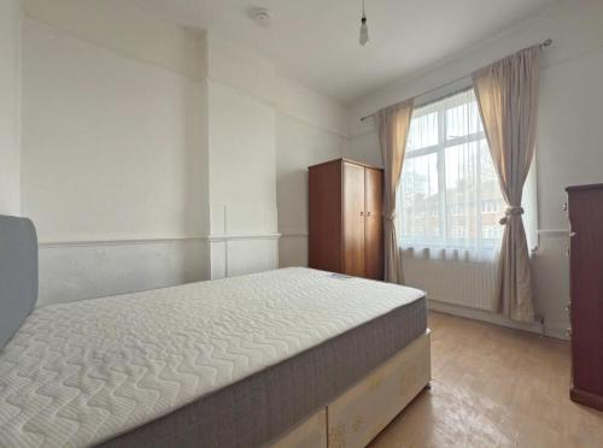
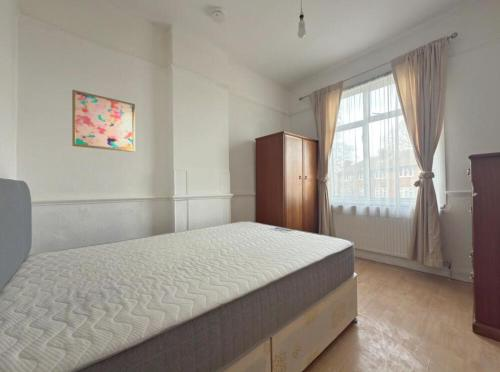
+ wall art [71,89,136,153]
